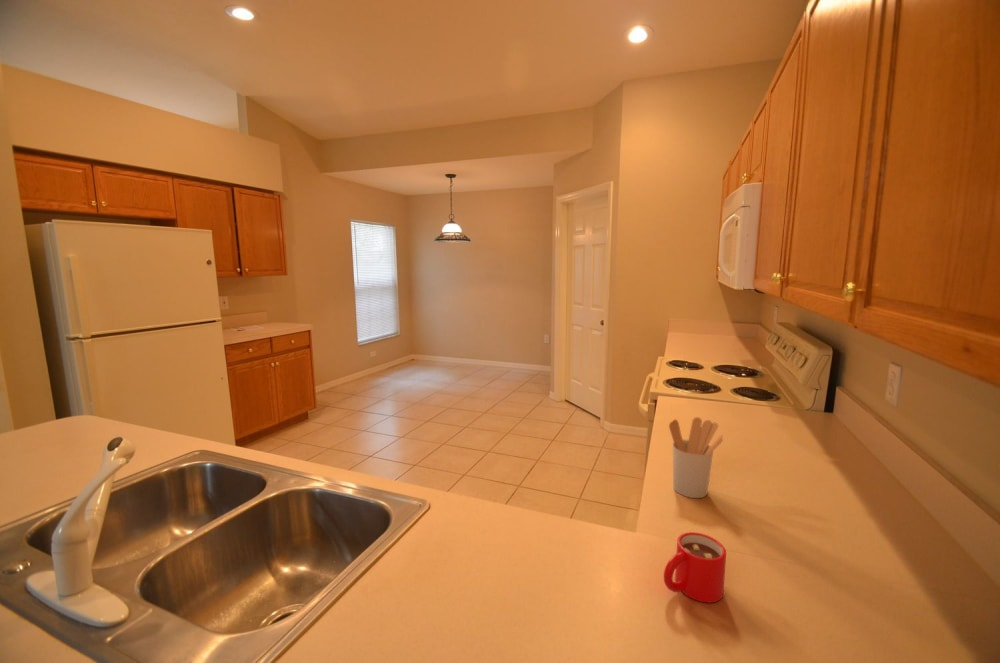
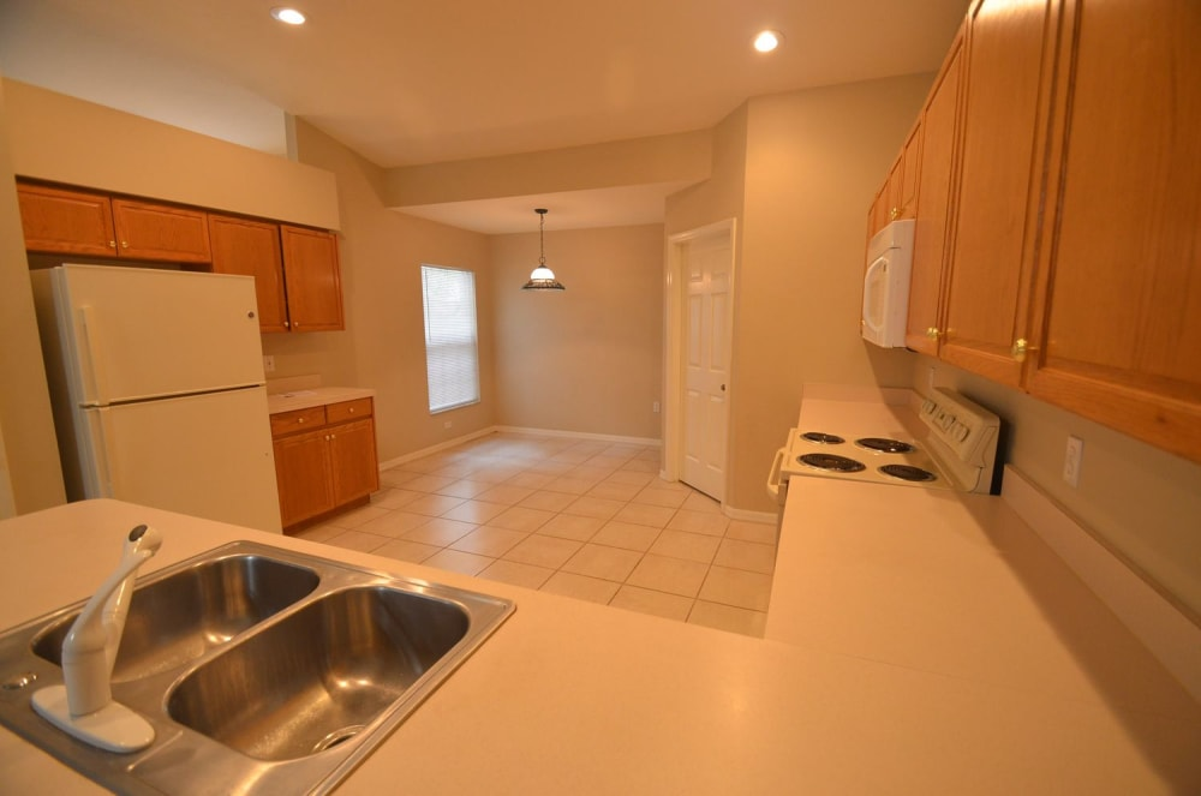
- utensil holder [668,416,724,499]
- mug [663,531,727,604]
